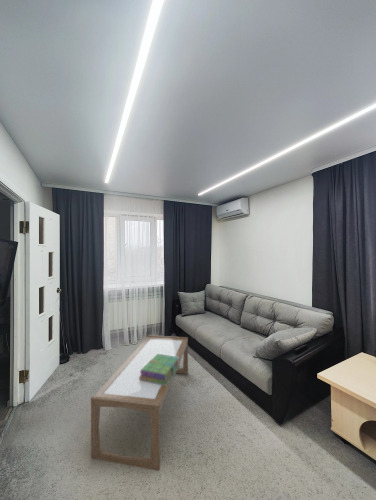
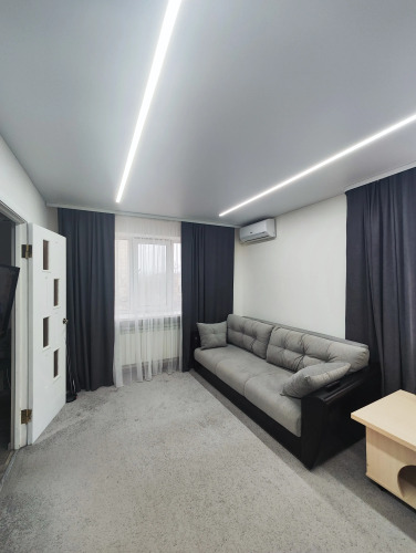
- coffee table [90,334,189,472]
- stack of books [139,354,181,386]
